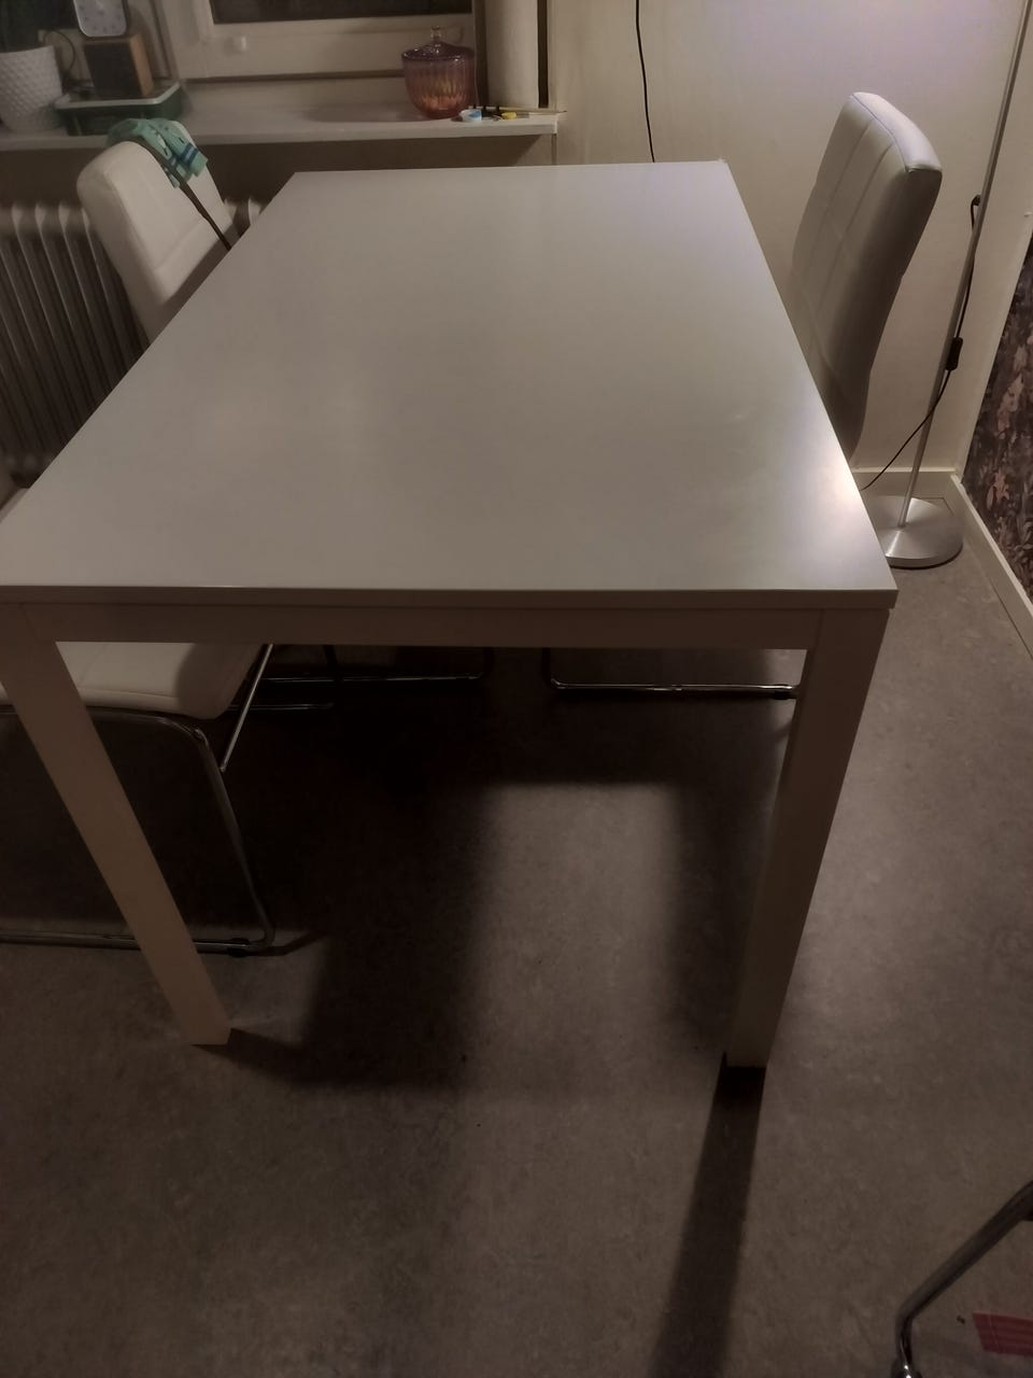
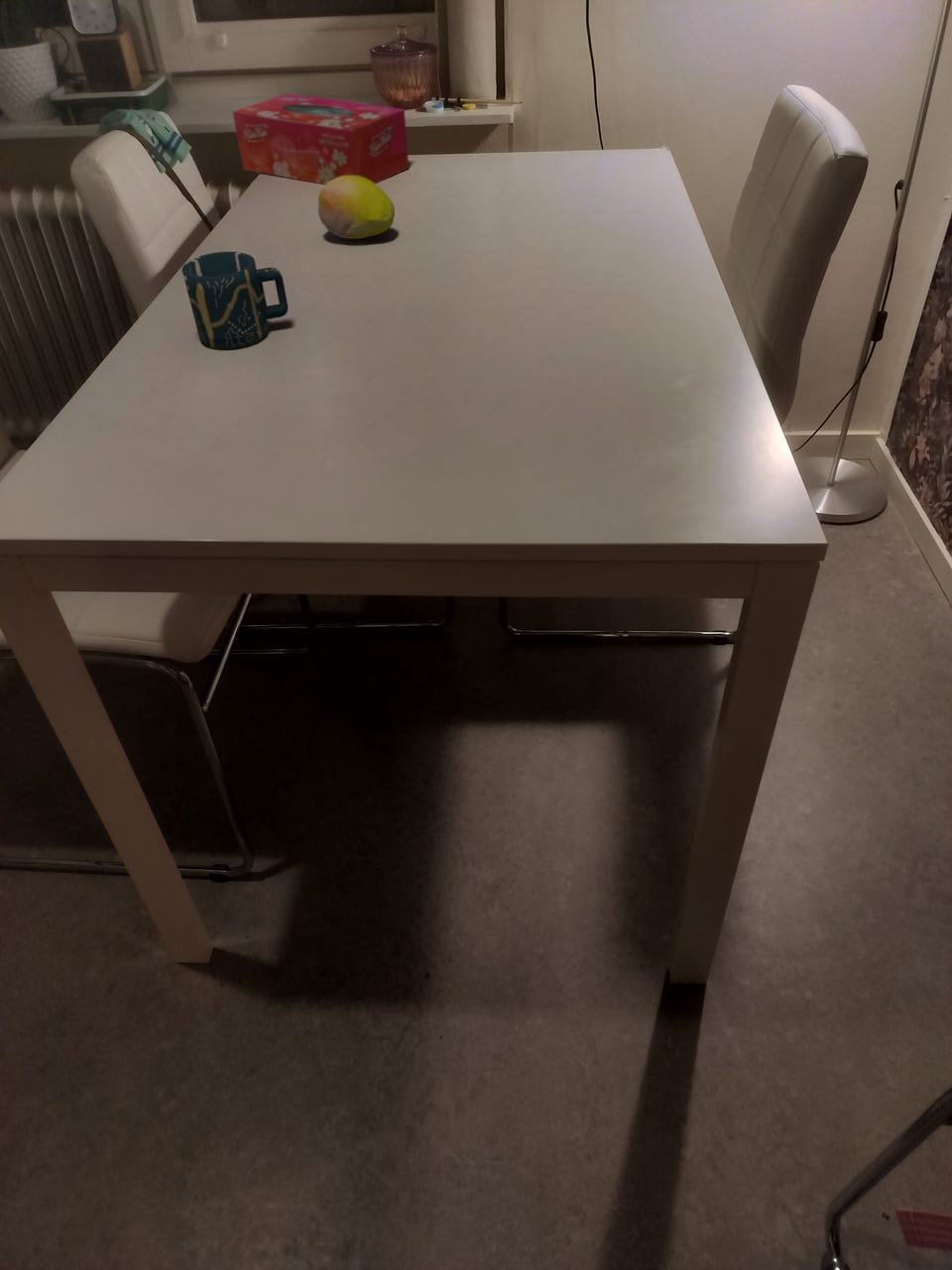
+ cup [181,251,289,350]
+ tissue box [231,92,410,186]
+ fruit [317,176,396,240]
